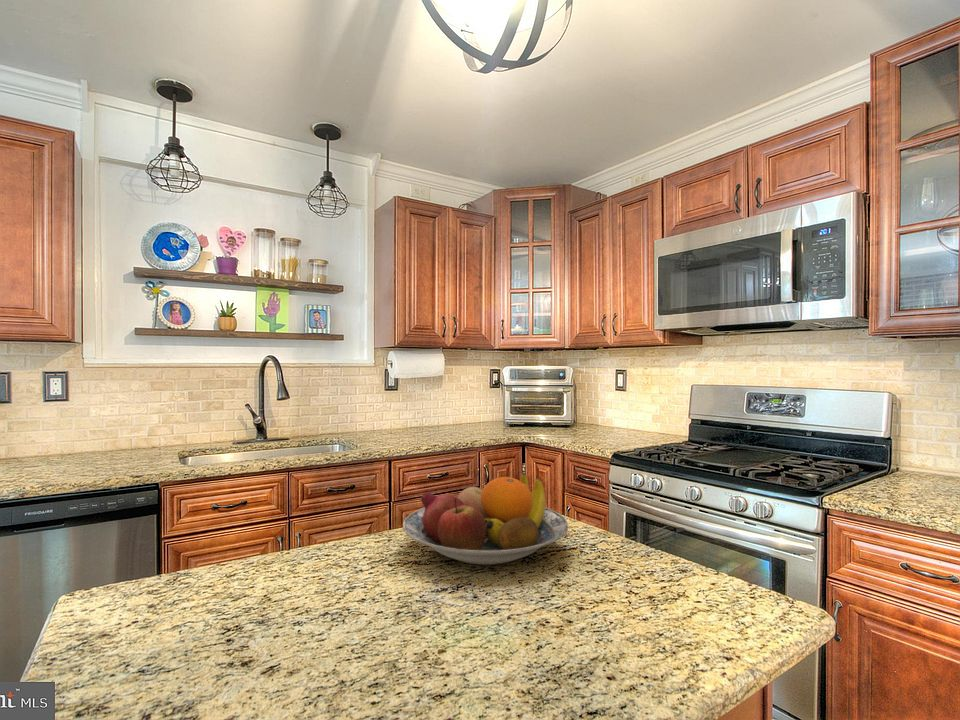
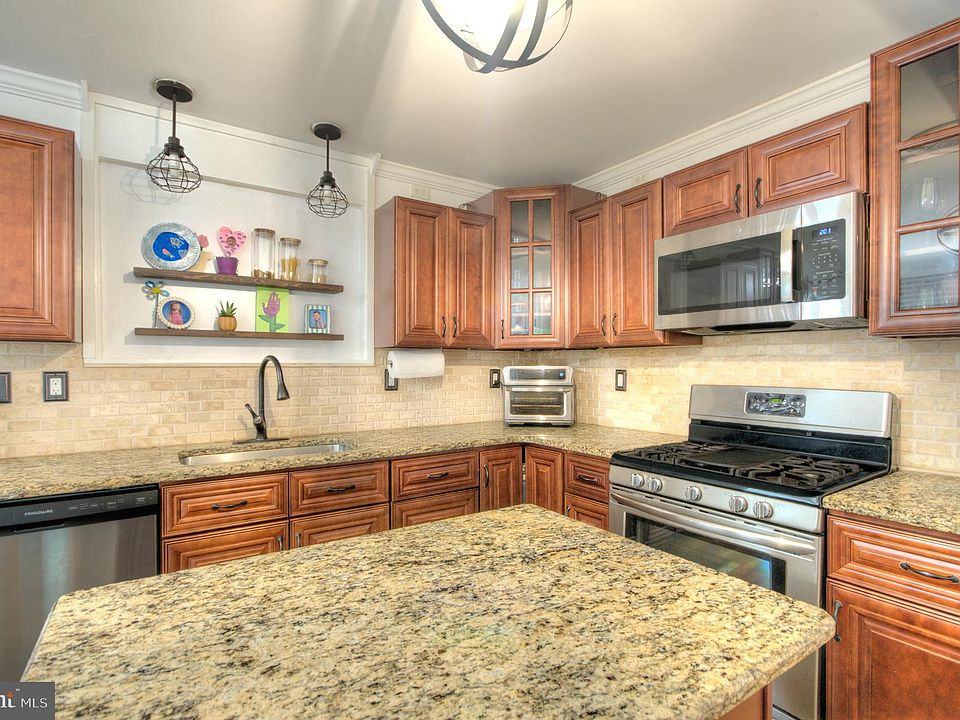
- fruit bowl [402,472,569,566]
